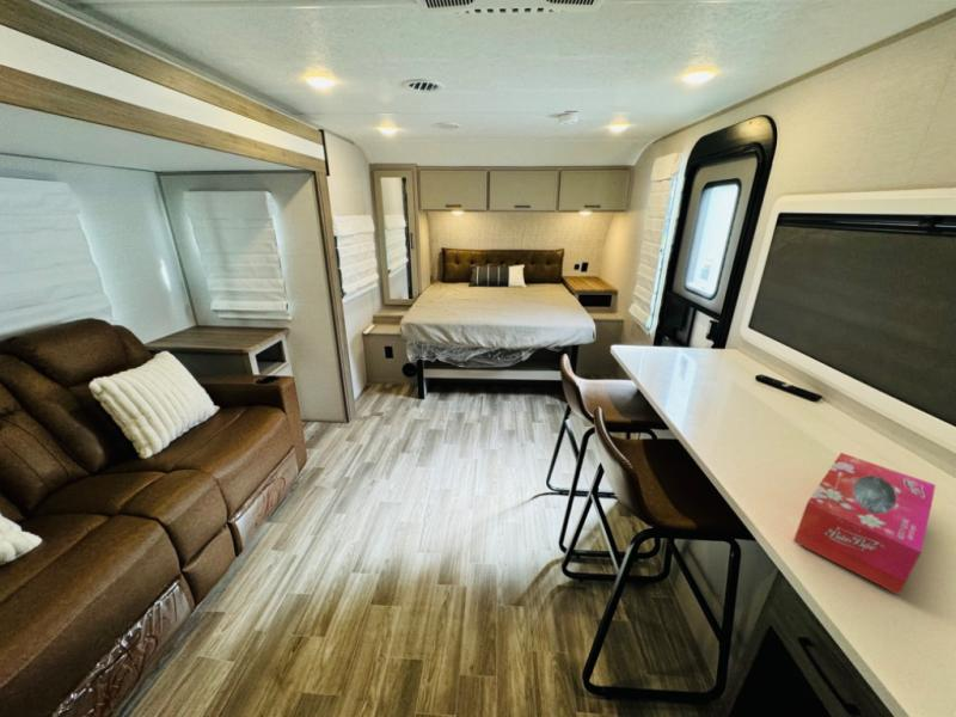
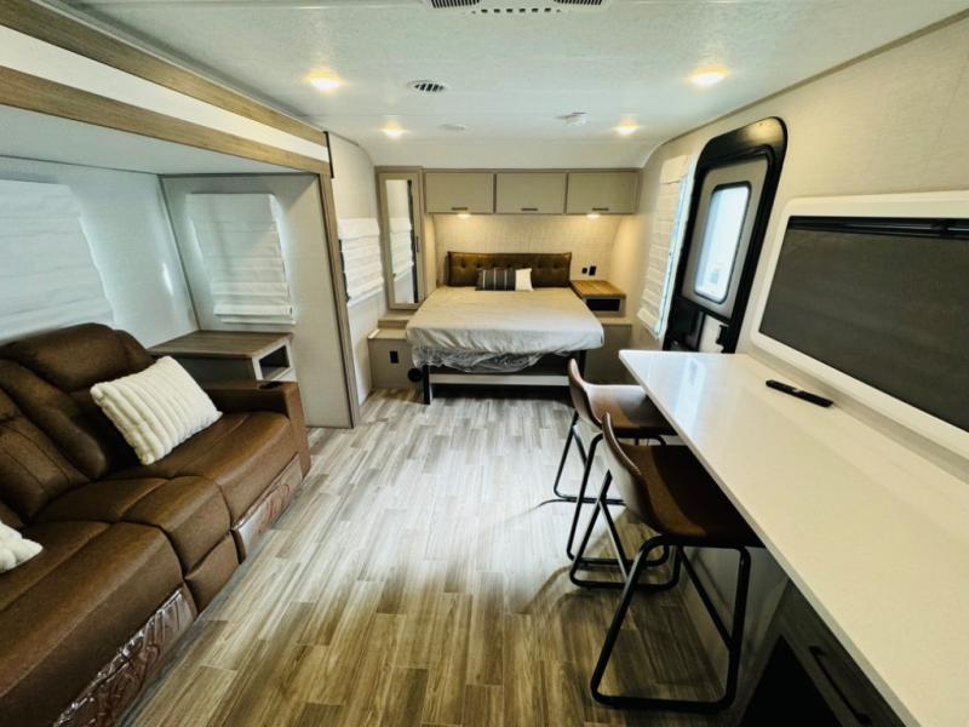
- tissue box [792,452,937,596]
